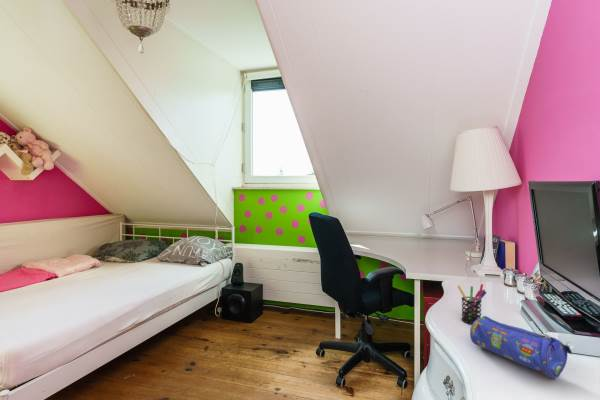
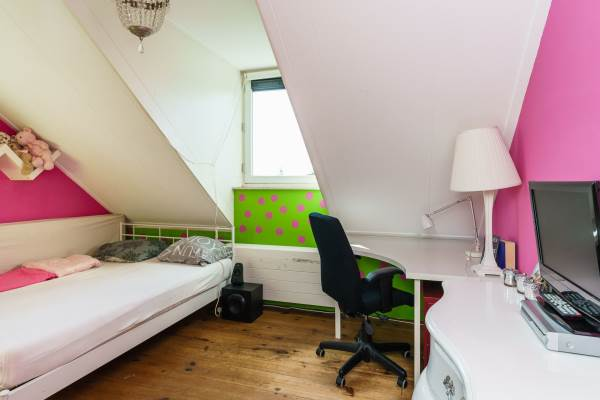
- pen holder [456,283,487,325]
- pencil case [469,315,573,380]
